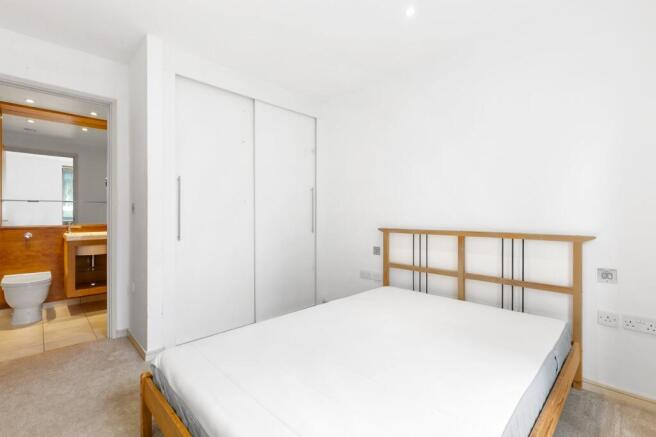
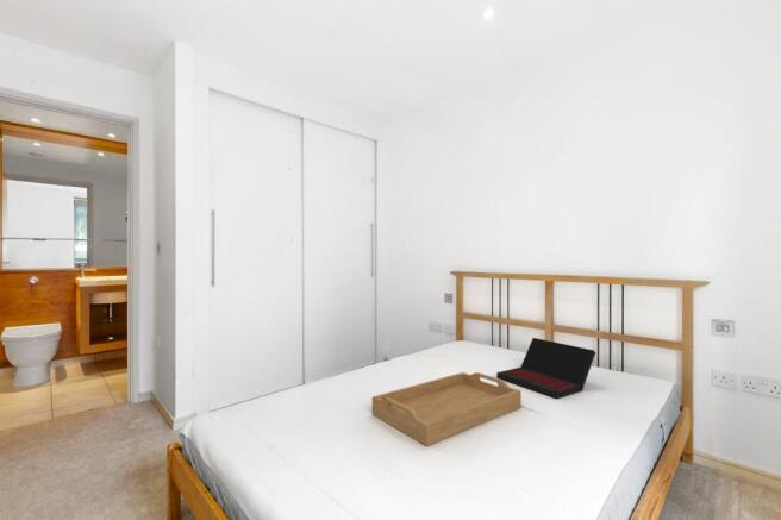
+ laptop [495,337,596,400]
+ serving tray [371,371,523,447]
